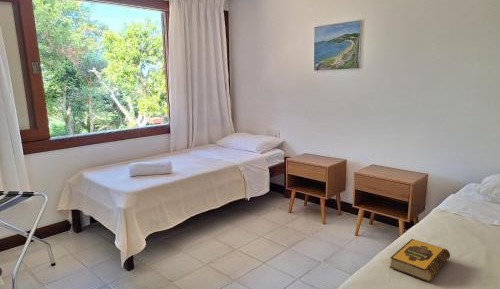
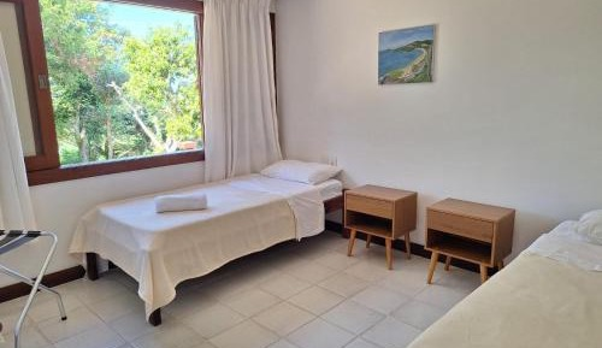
- hardback book [389,238,451,282]
